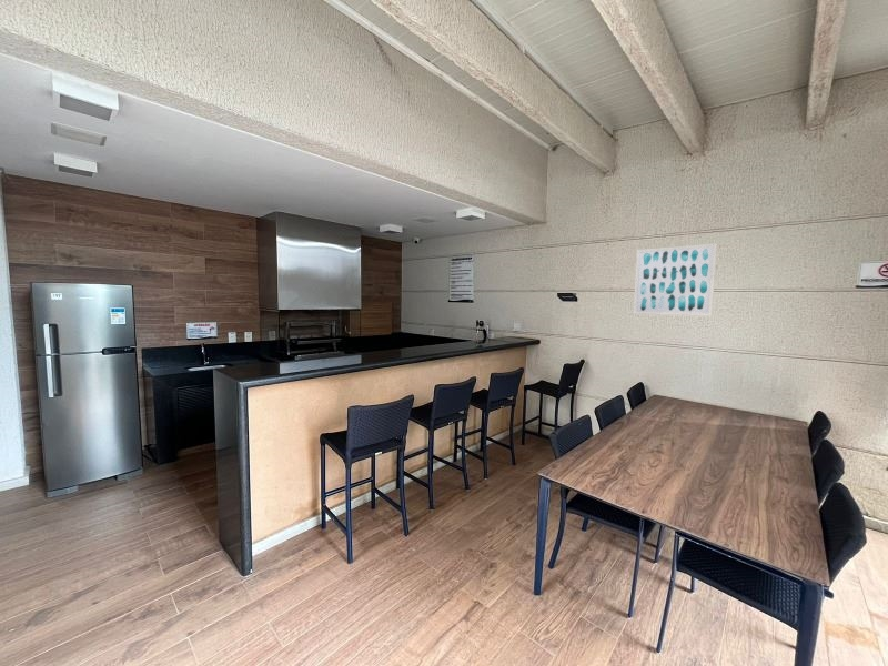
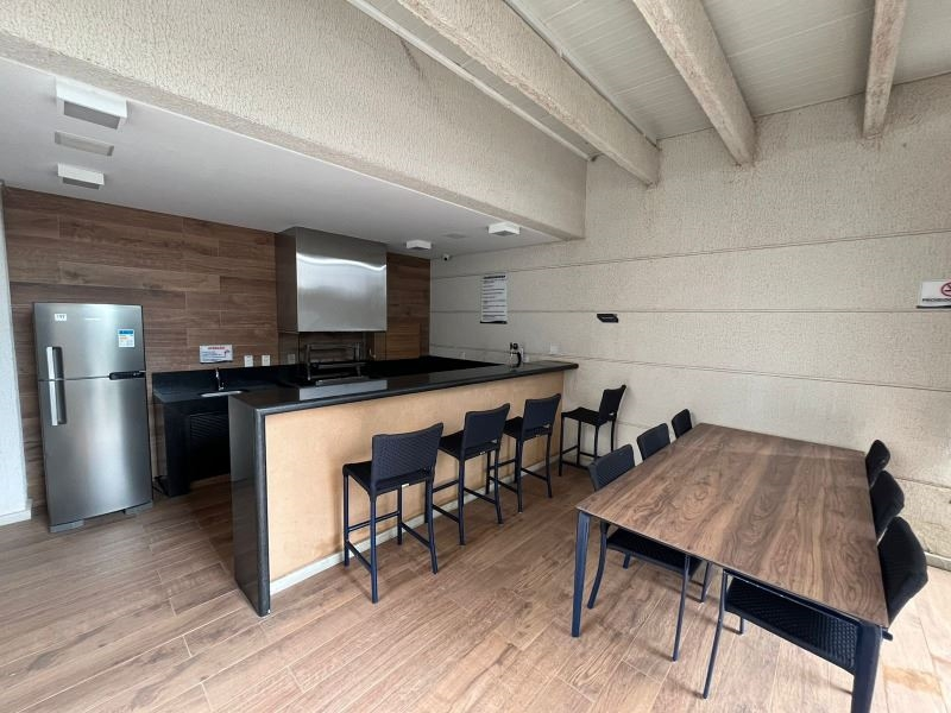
- wall art [633,242,718,317]
